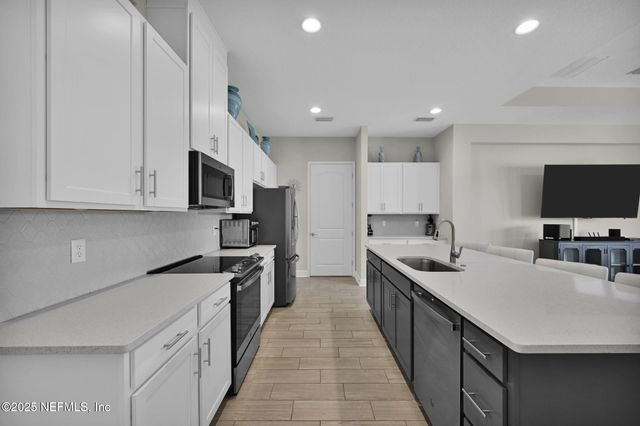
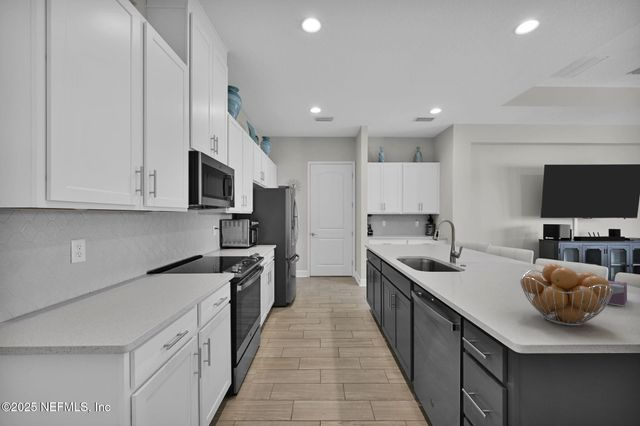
+ fruit basket [519,263,613,327]
+ tissue box [552,280,628,307]
